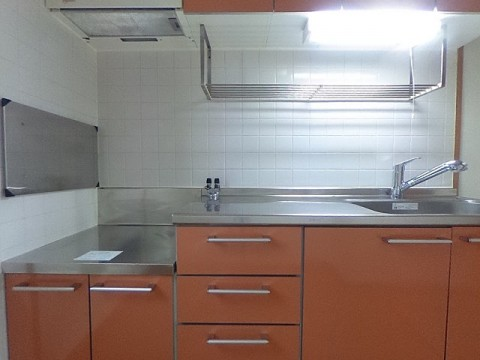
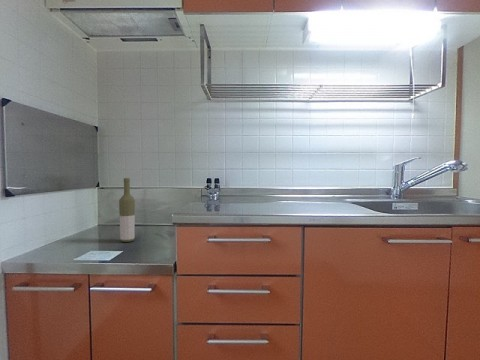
+ bottle [118,177,136,243]
